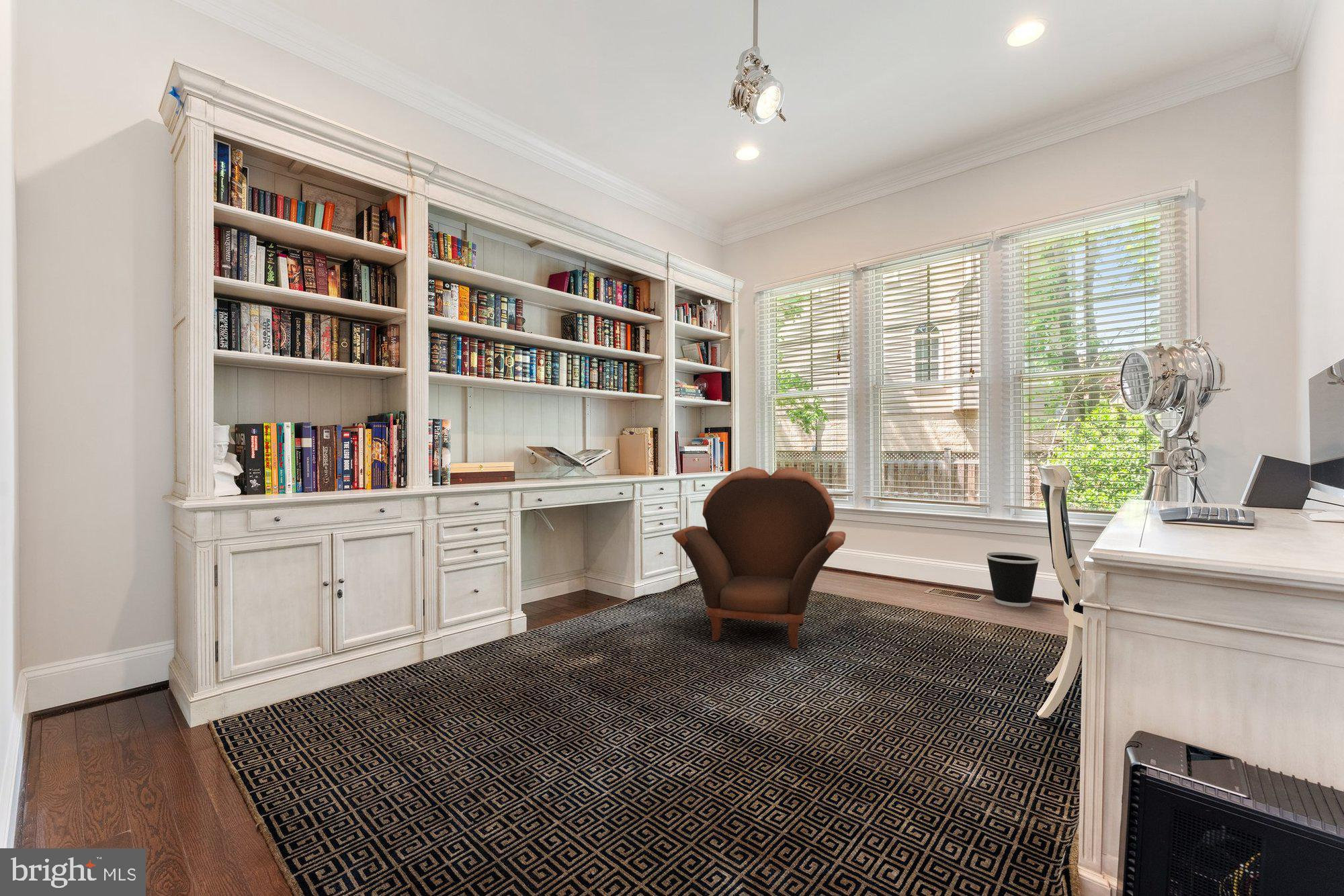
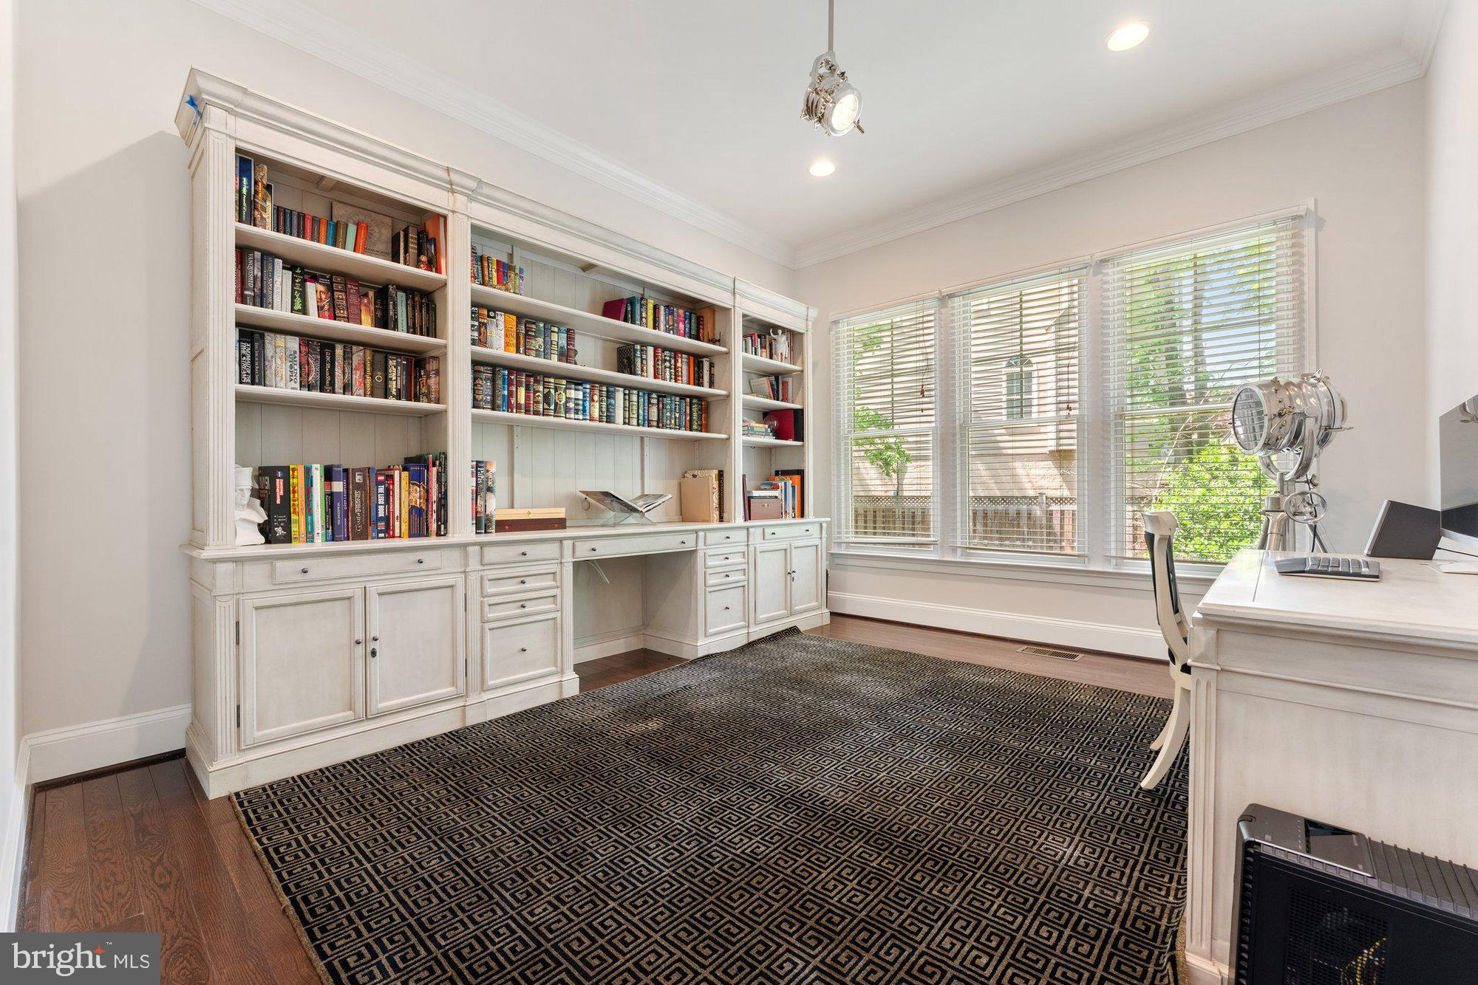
- wastebasket [985,551,1041,607]
- armchair [672,466,847,649]
